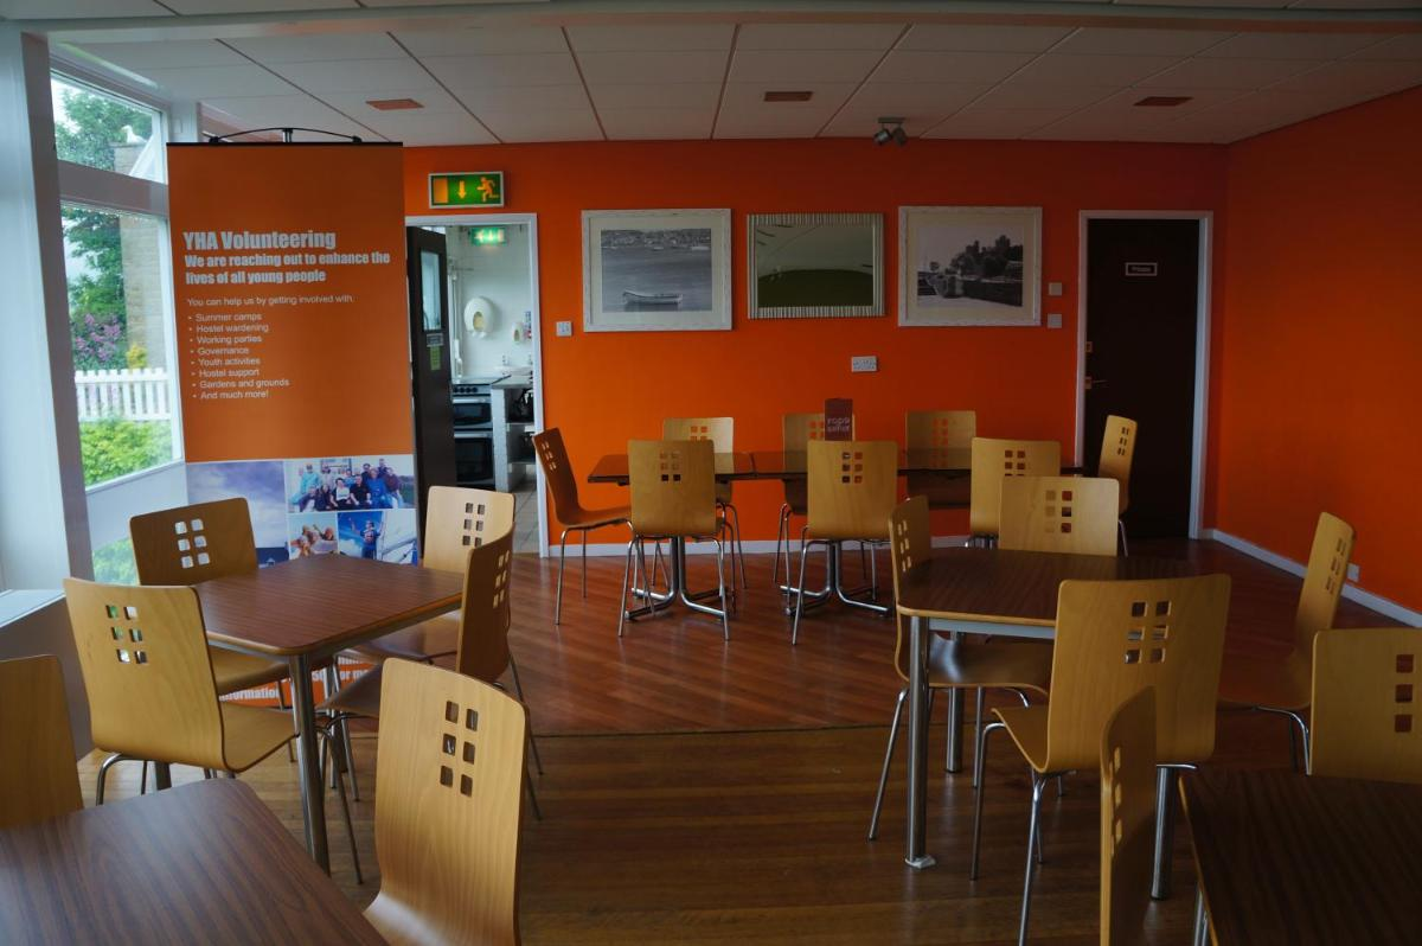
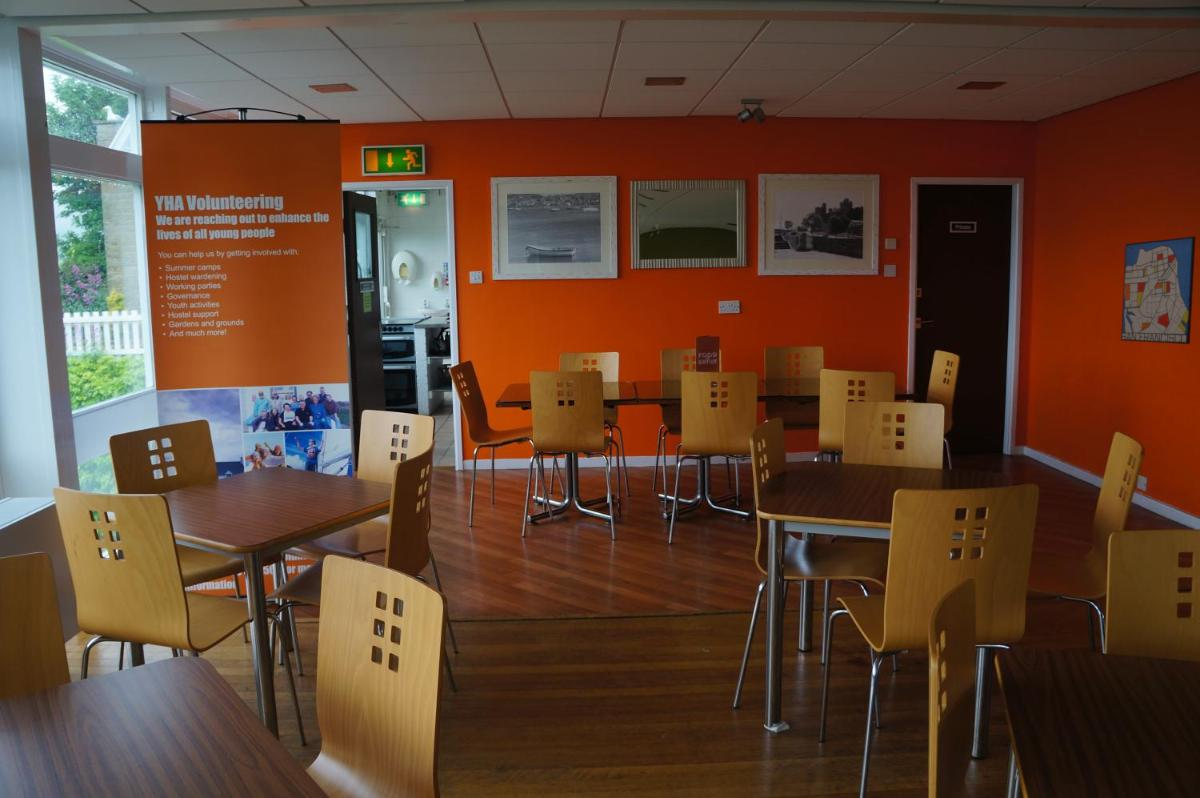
+ wall art [1120,235,1196,345]
